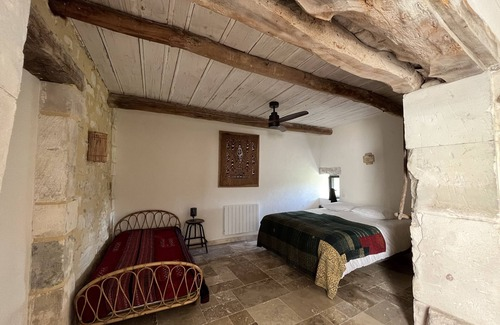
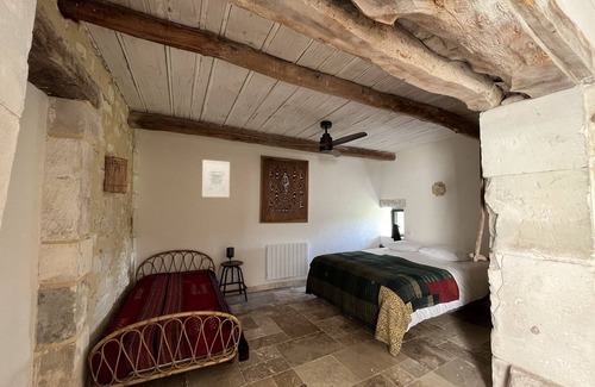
+ wall art [201,158,231,199]
